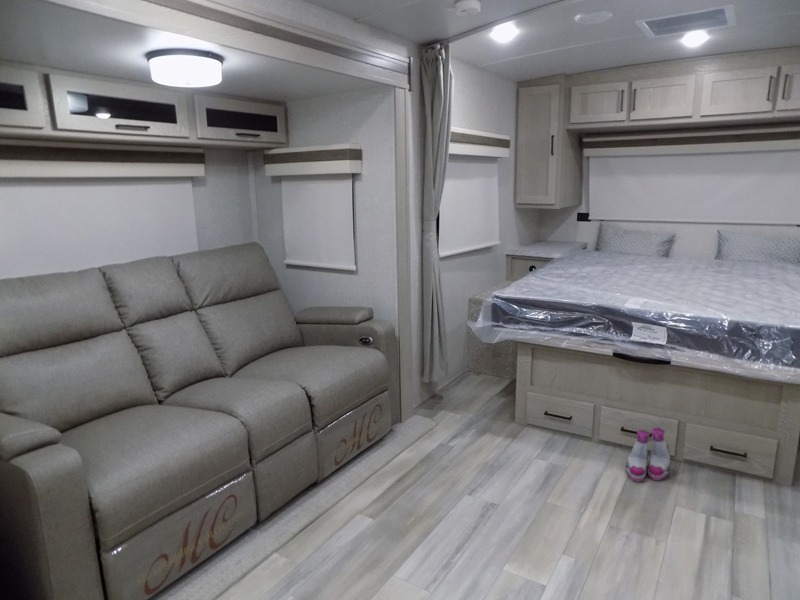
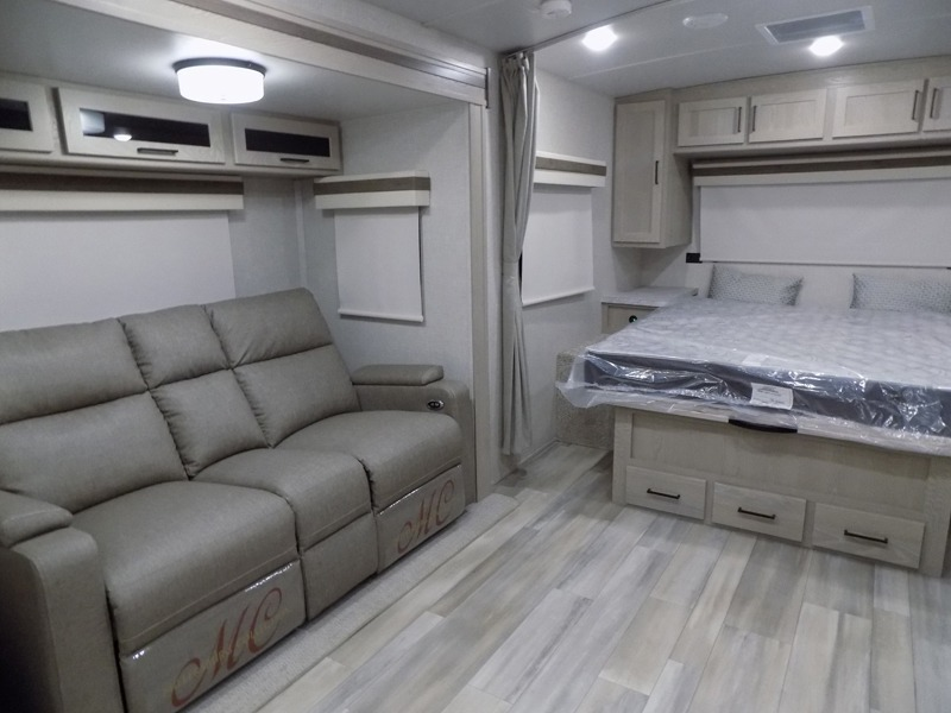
- boots [625,427,672,483]
